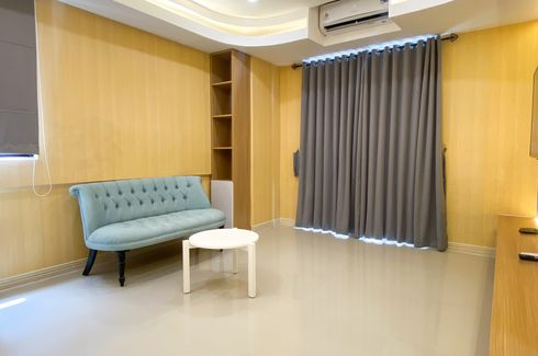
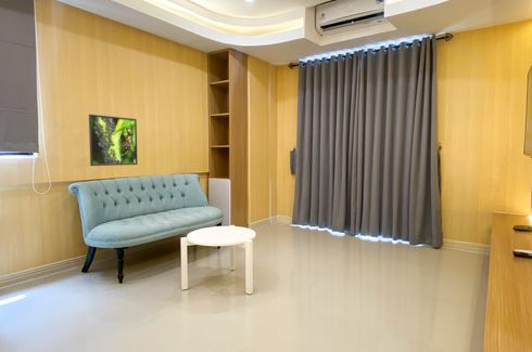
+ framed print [88,114,139,167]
